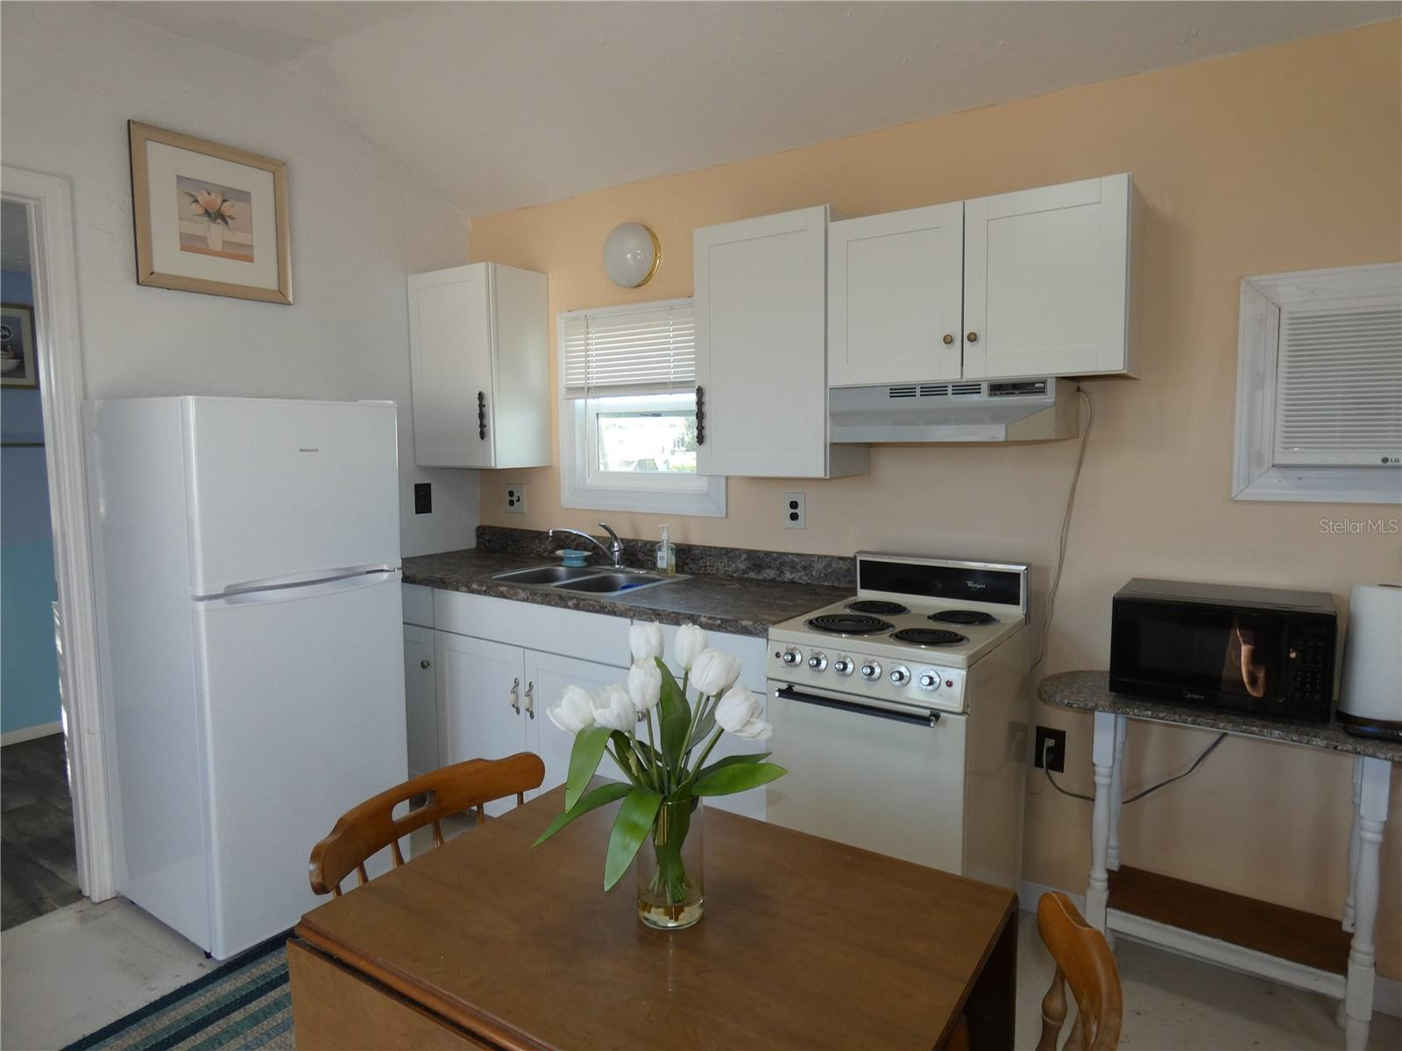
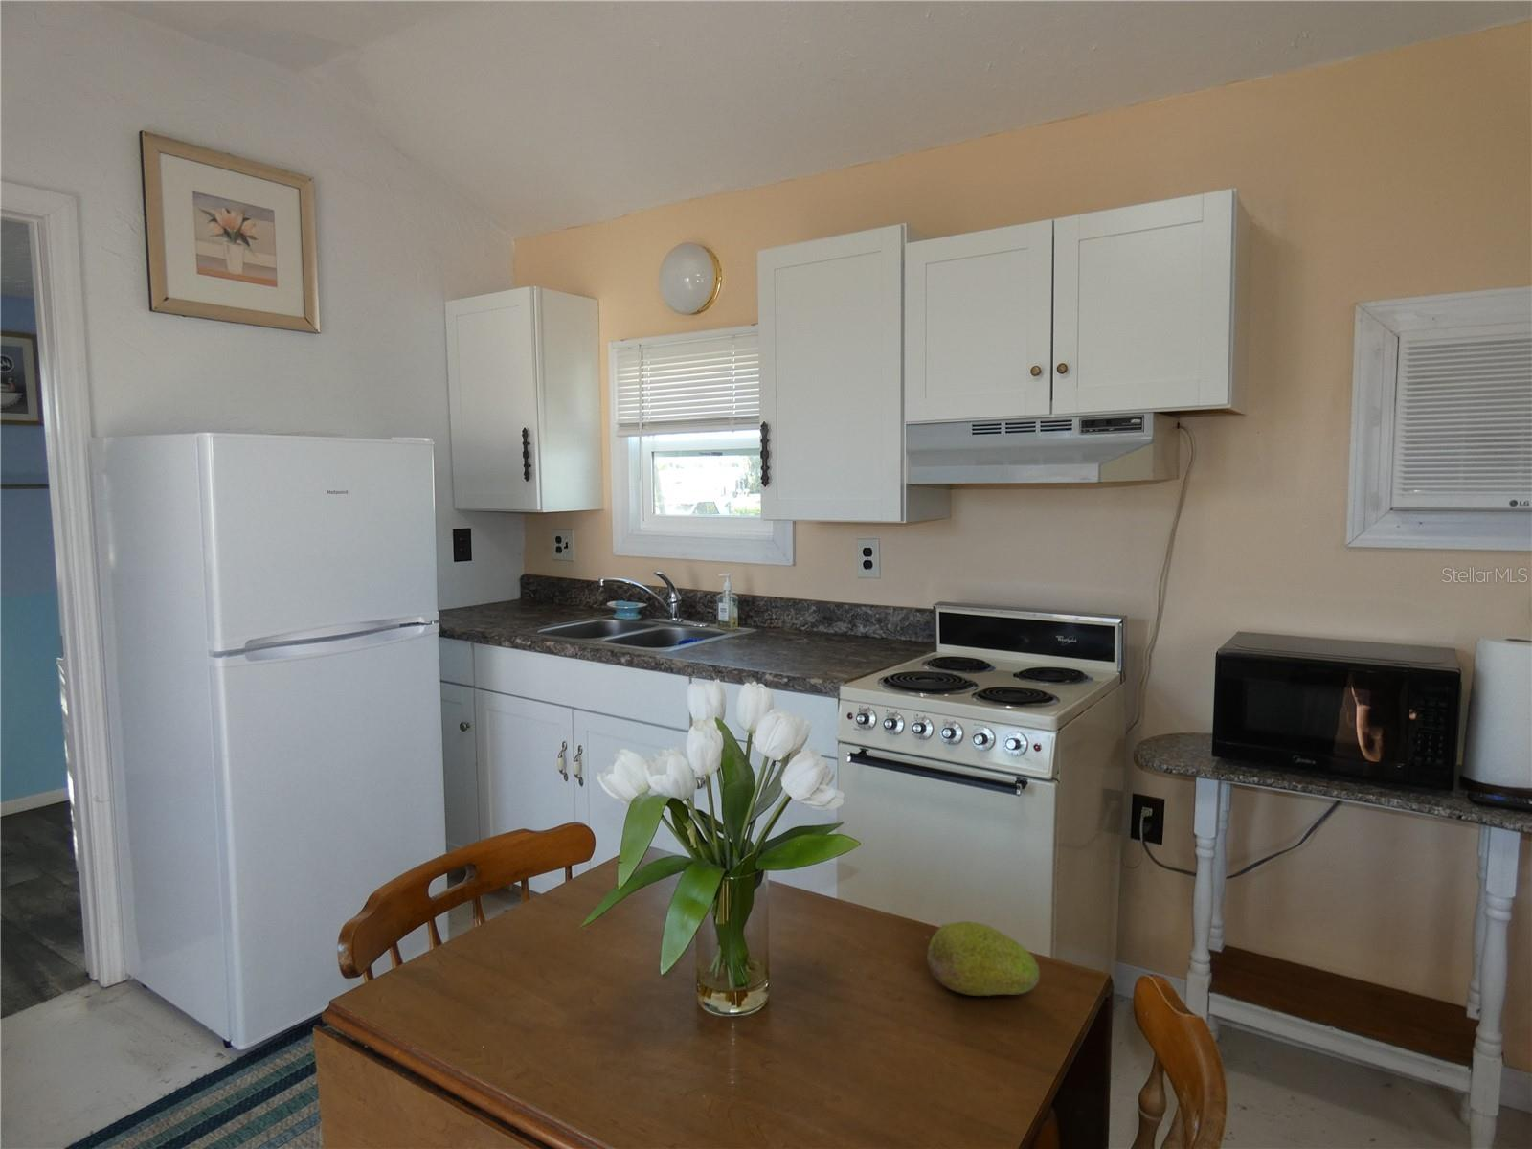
+ fruit [926,920,1041,997]
